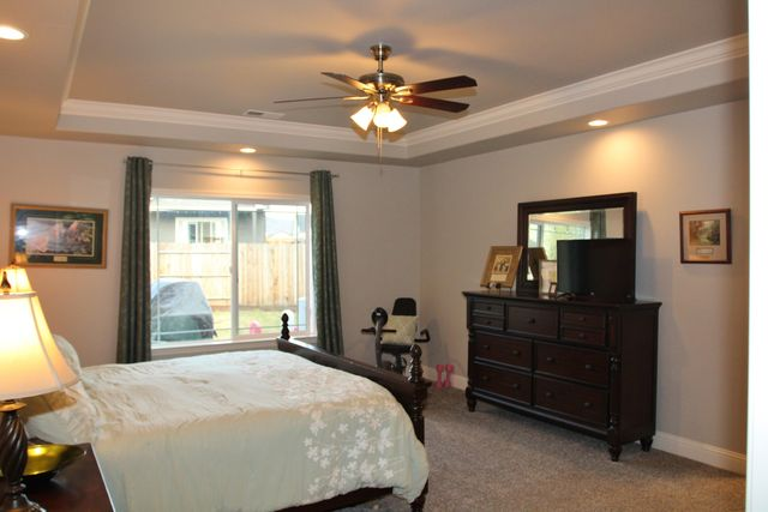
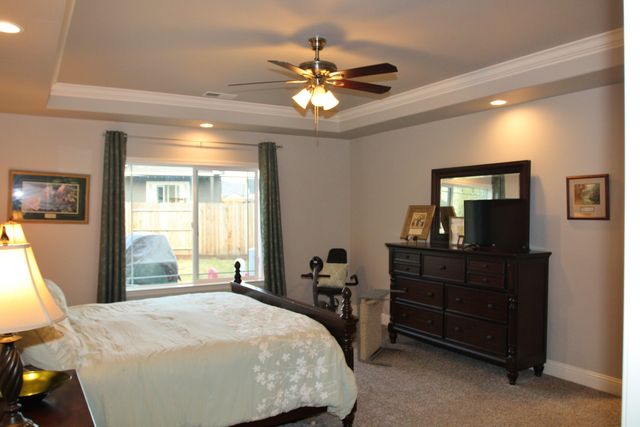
+ laundry hamper [356,288,406,366]
